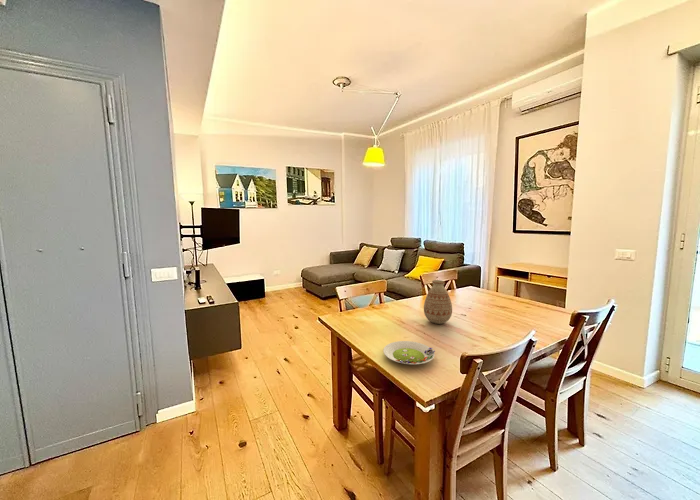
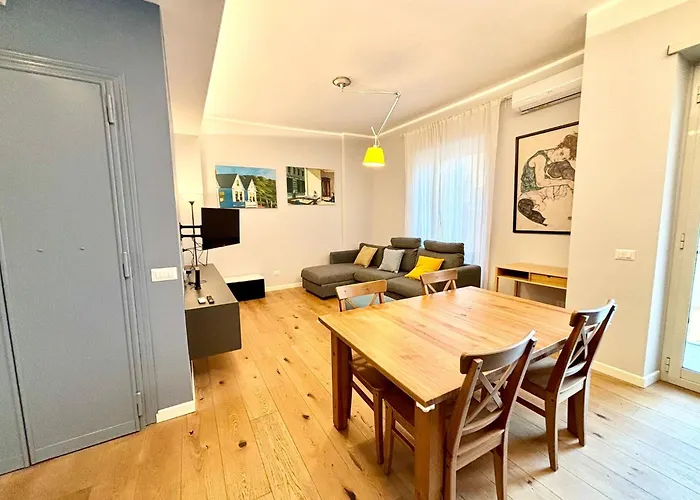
- vase [423,279,453,325]
- salad plate [382,340,436,365]
